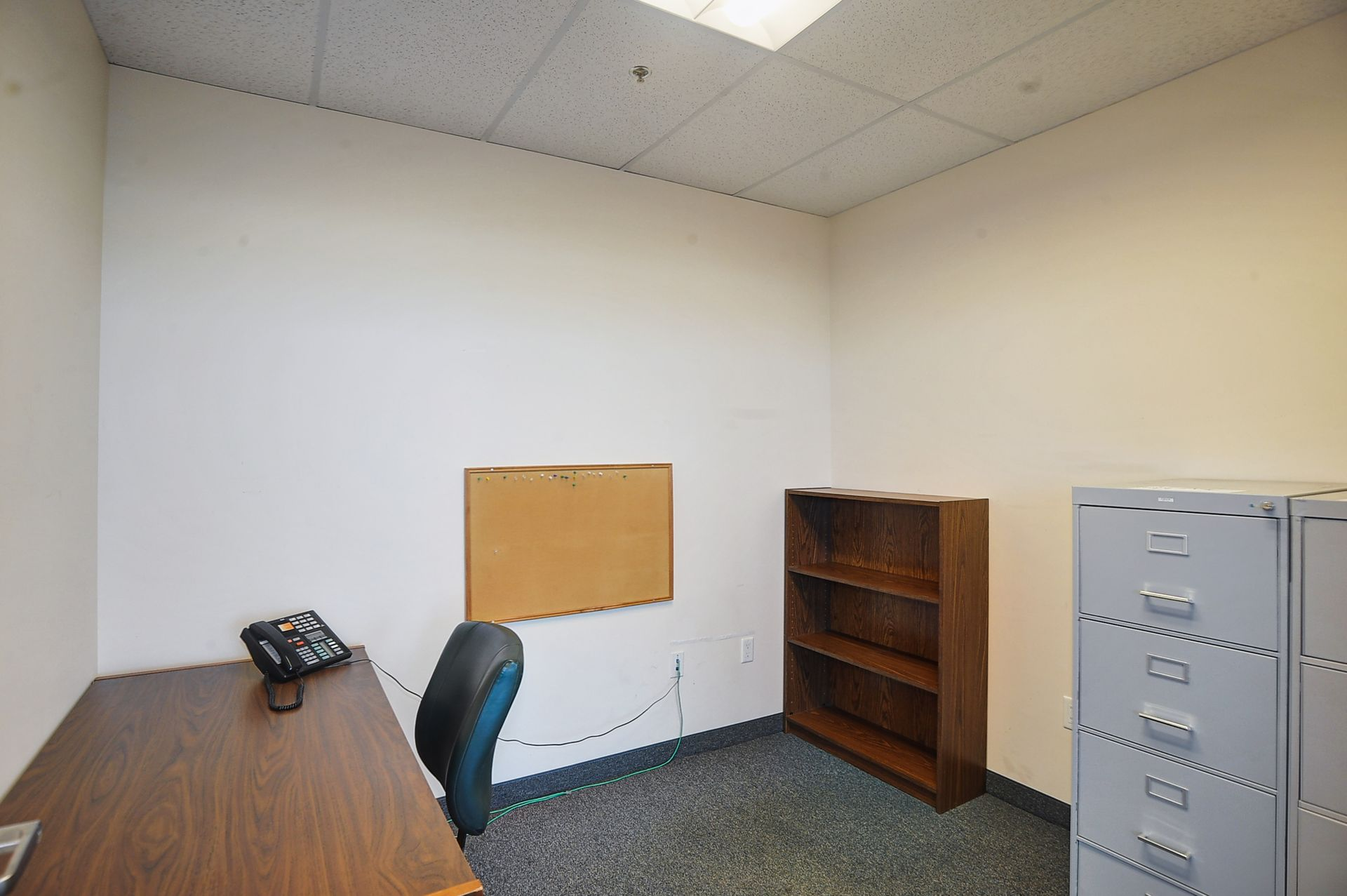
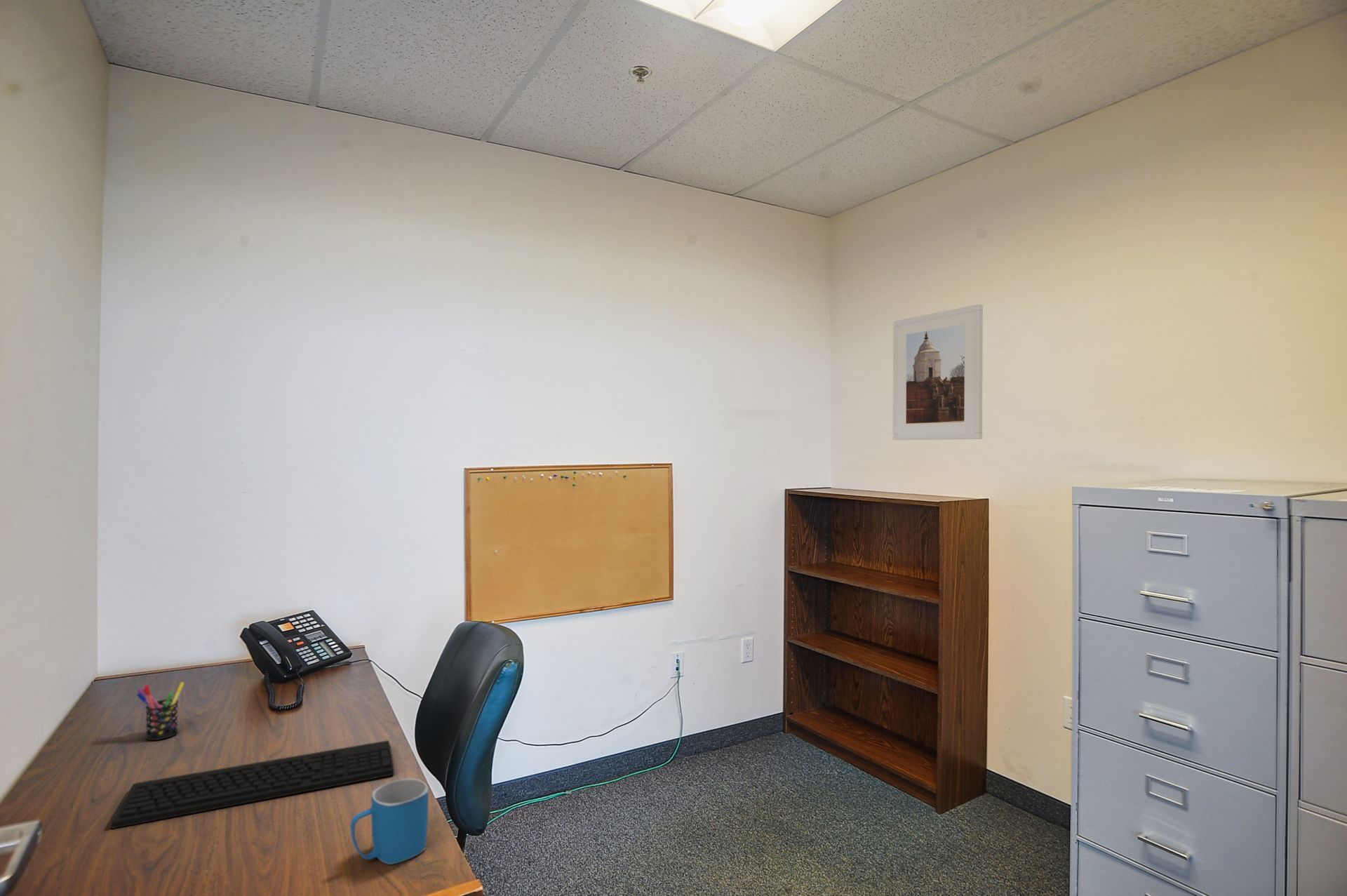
+ keyboard [109,740,395,829]
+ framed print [892,304,984,441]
+ pen holder [136,681,185,741]
+ mug [350,777,429,865]
